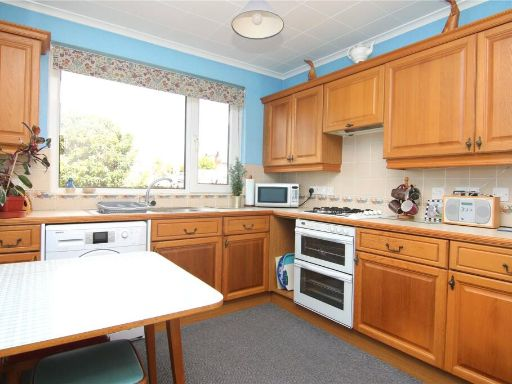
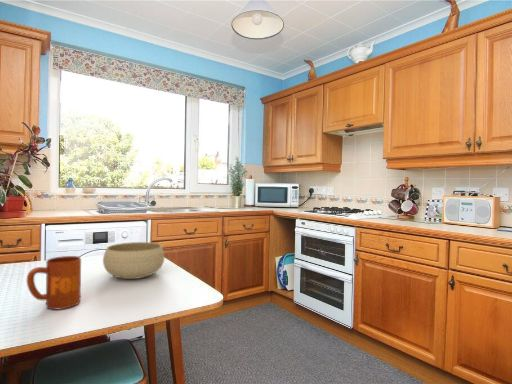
+ mug [26,255,82,310]
+ bowl [102,241,165,280]
